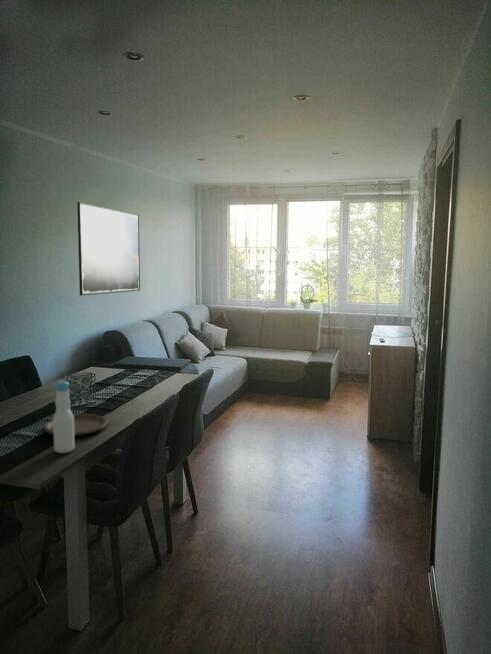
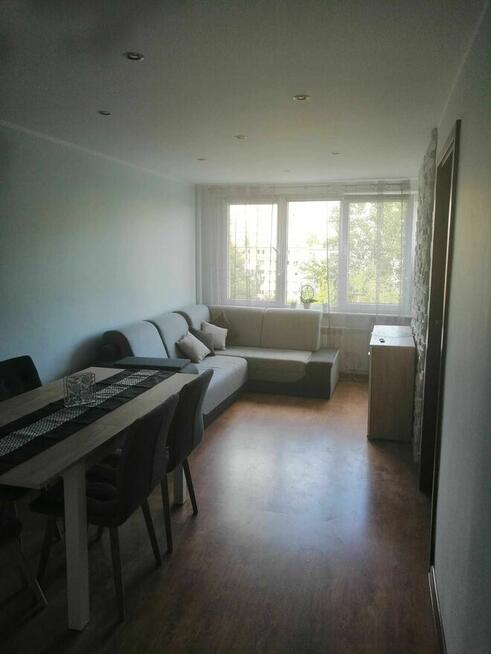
- plate [43,413,108,436]
- bottle [52,380,76,454]
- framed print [76,201,141,296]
